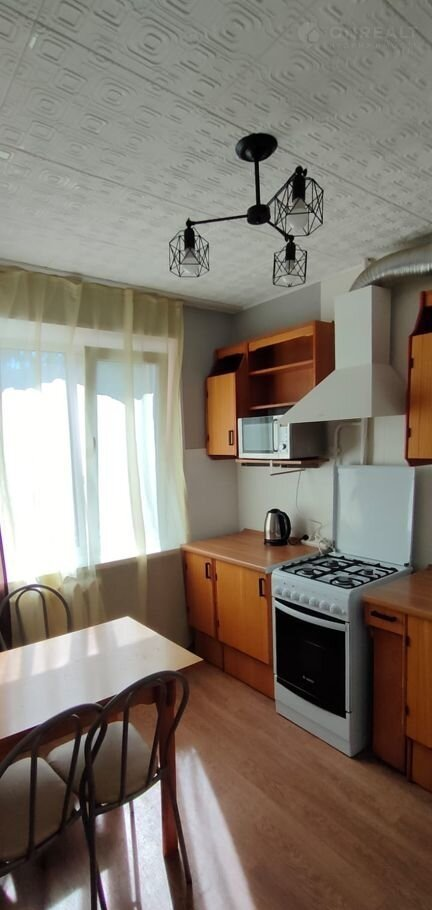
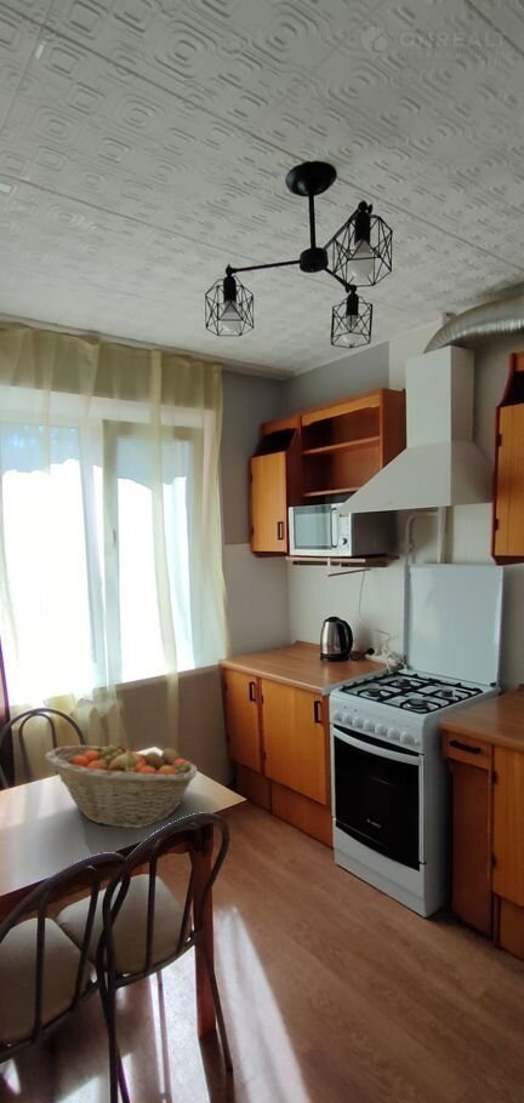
+ fruit basket [44,741,199,829]
